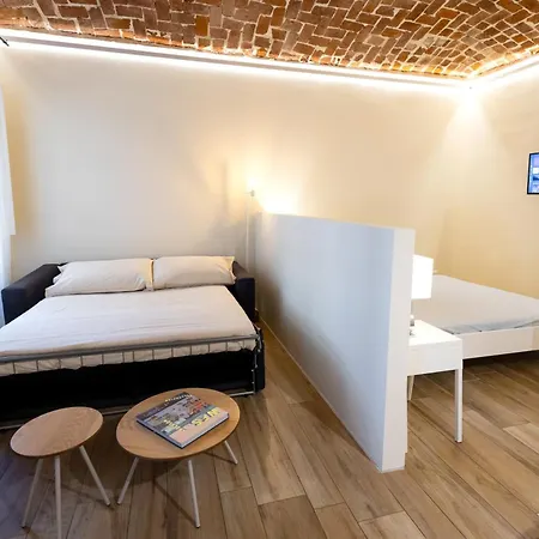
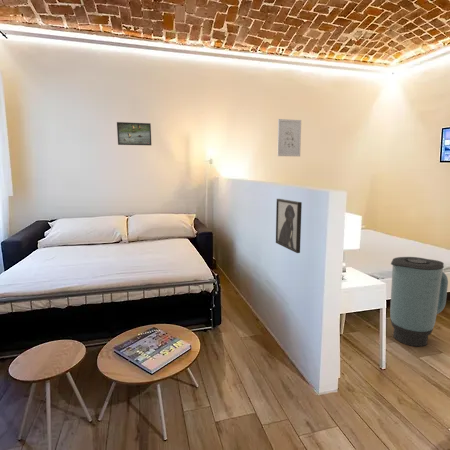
+ wall art [276,118,302,157]
+ trash can [389,256,449,347]
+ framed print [116,121,152,146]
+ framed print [275,198,303,254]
